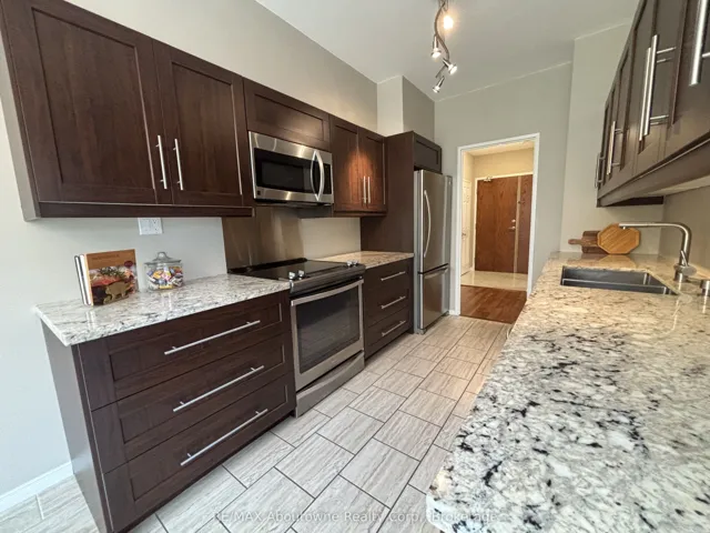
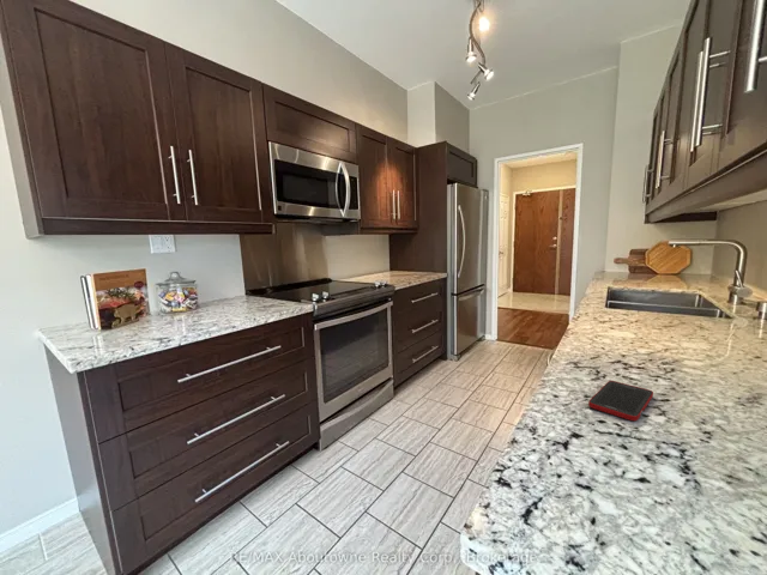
+ cell phone [587,380,654,422]
